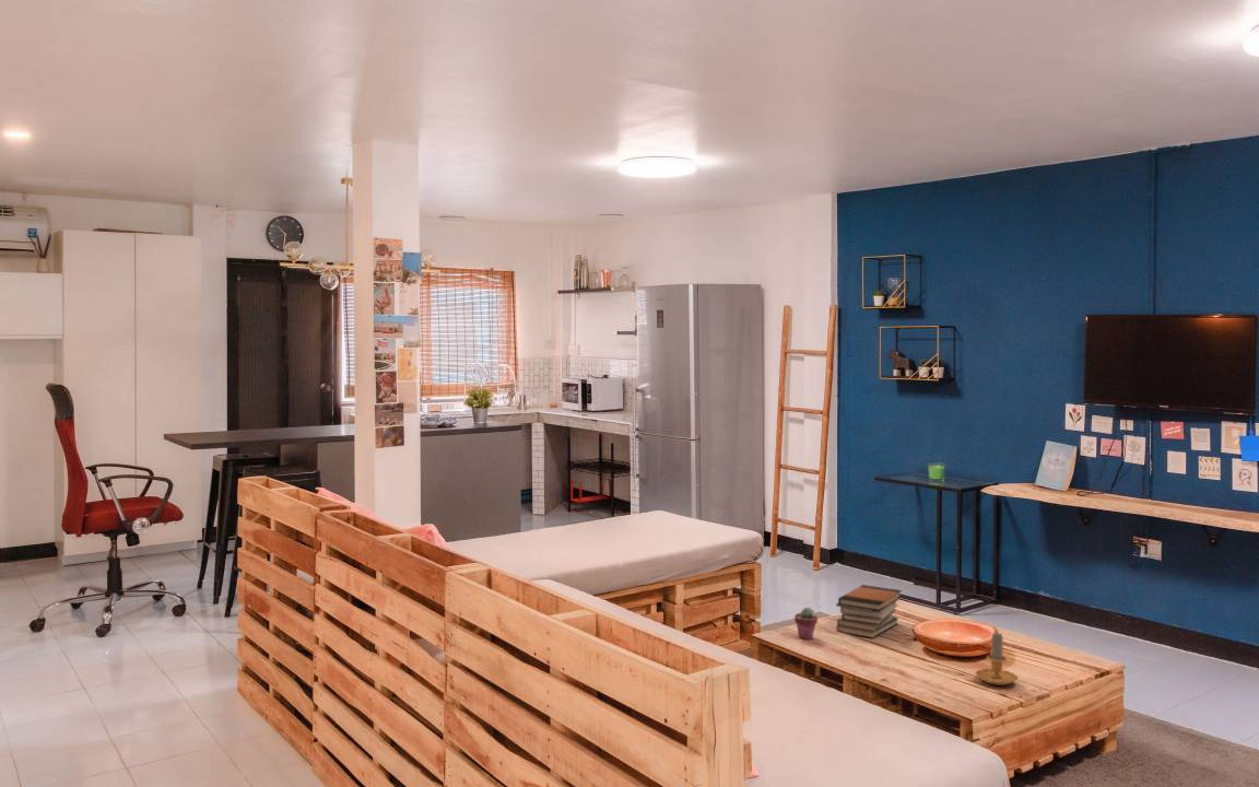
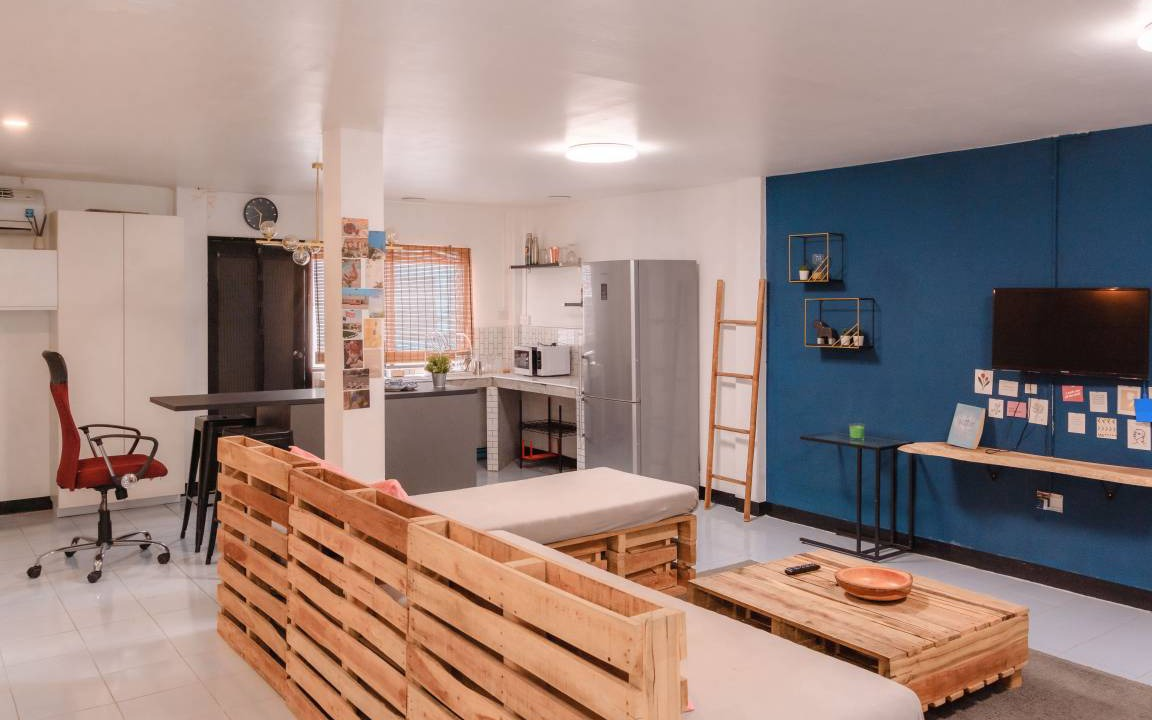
- candle [975,630,1019,686]
- potted succulent [793,607,819,641]
- book stack [835,584,903,639]
